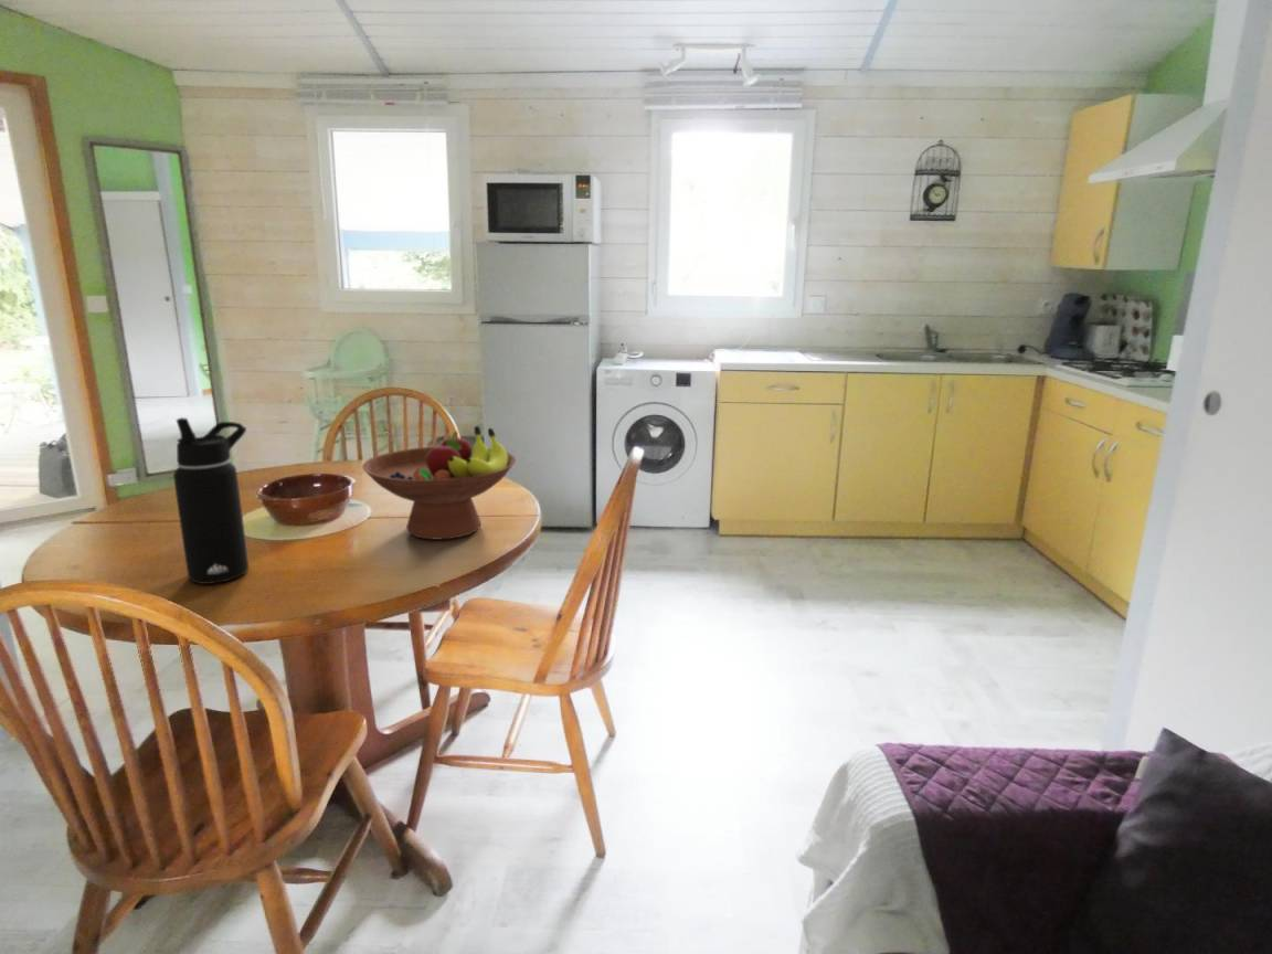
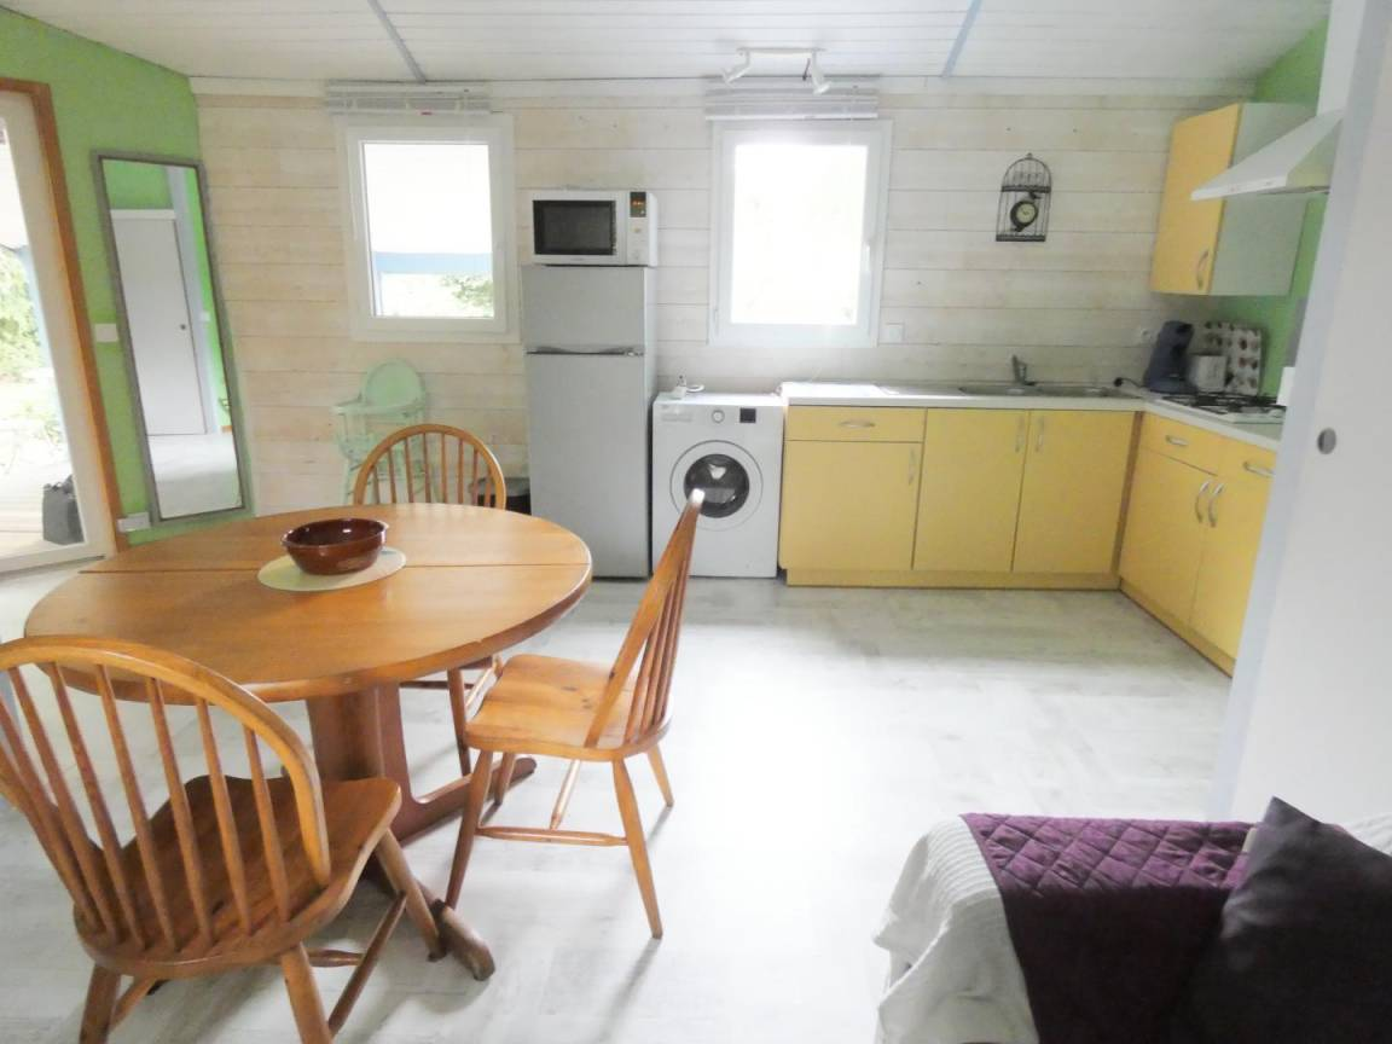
- water bottle [172,416,250,585]
- fruit bowl [361,425,517,541]
